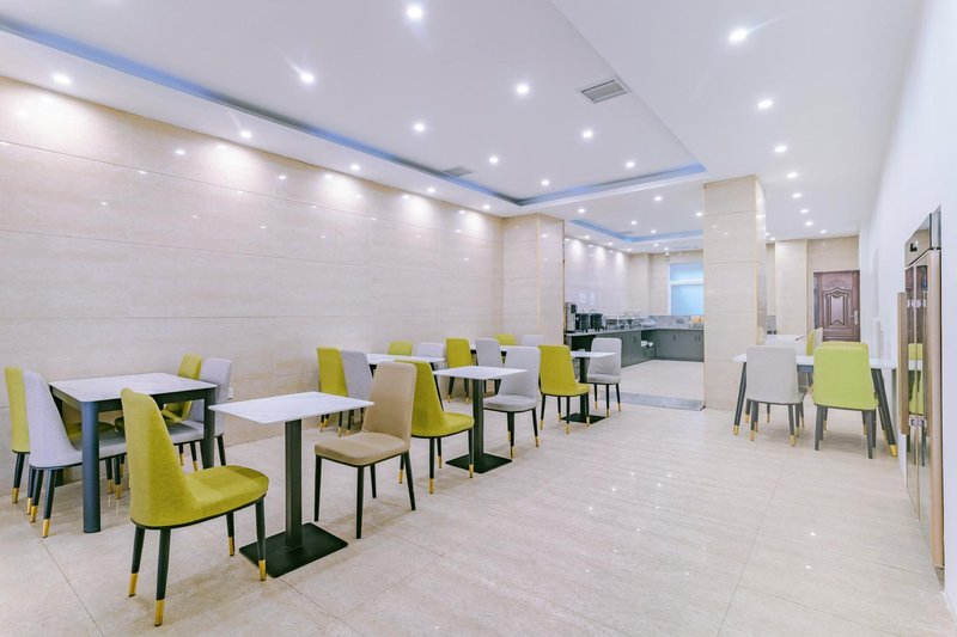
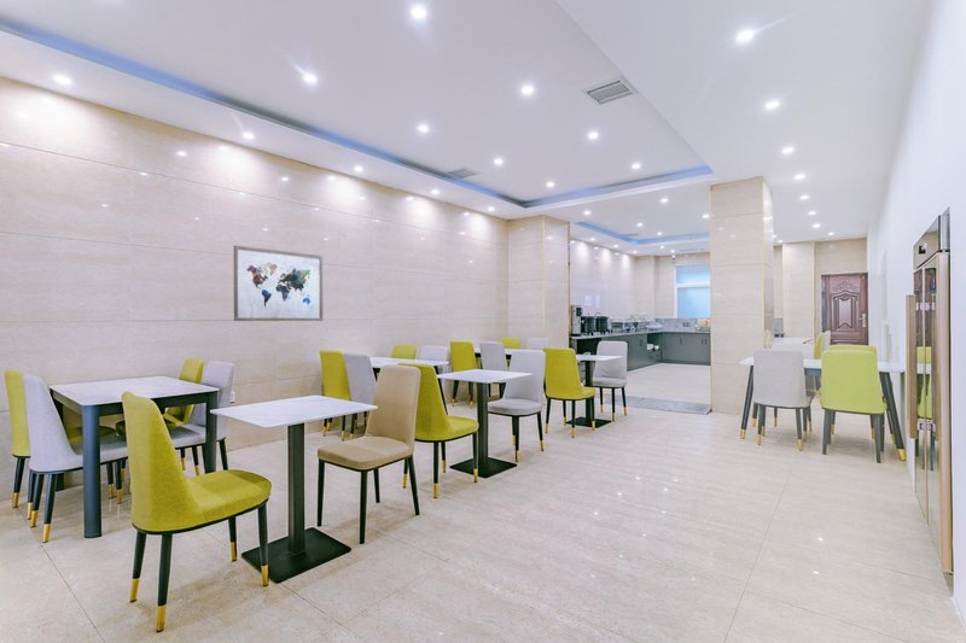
+ wall art [233,245,324,322]
